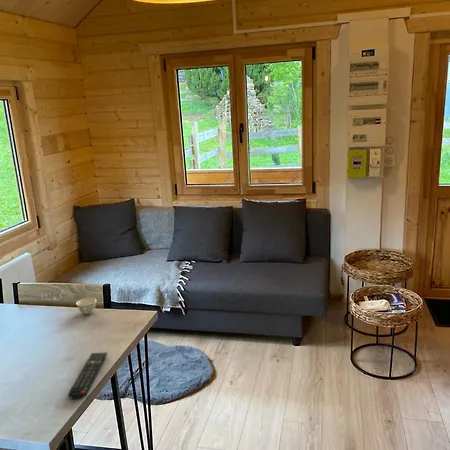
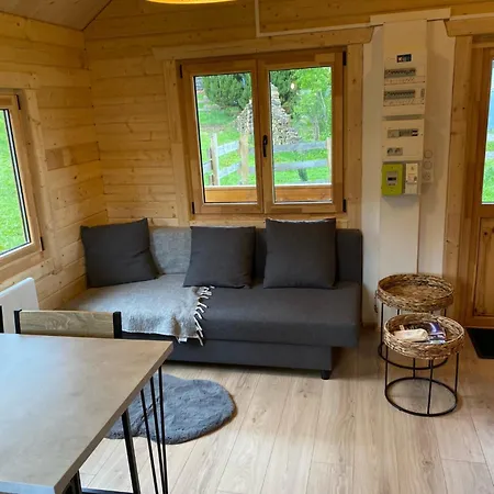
- remote control [67,352,108,400]
- teacup [75,297,98,315]
